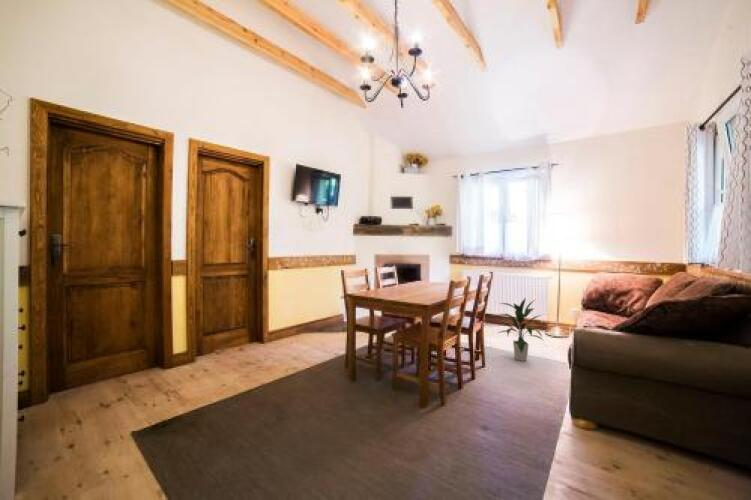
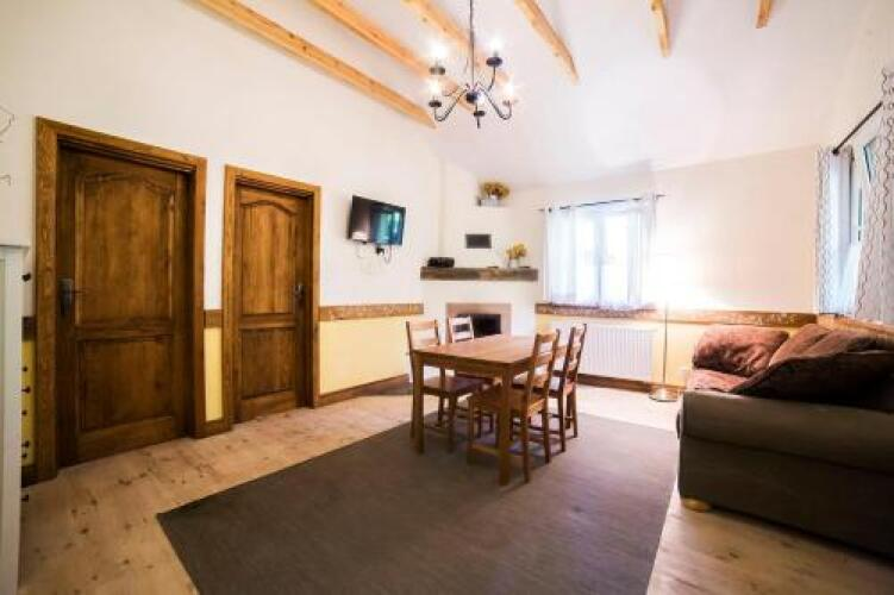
- indoor plant [498,296,545,362]
